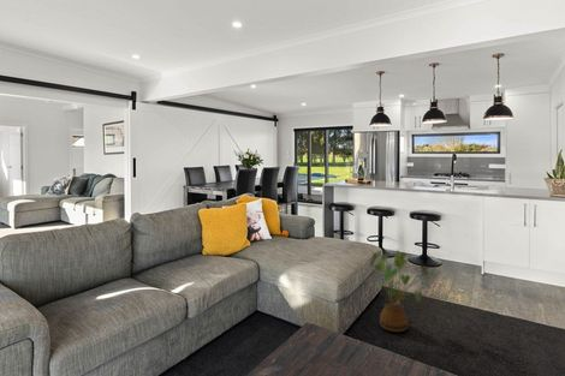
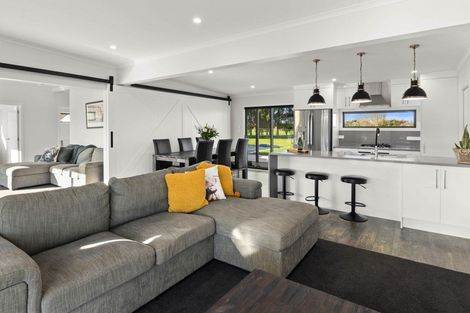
- house plant [369,250,435,333]
